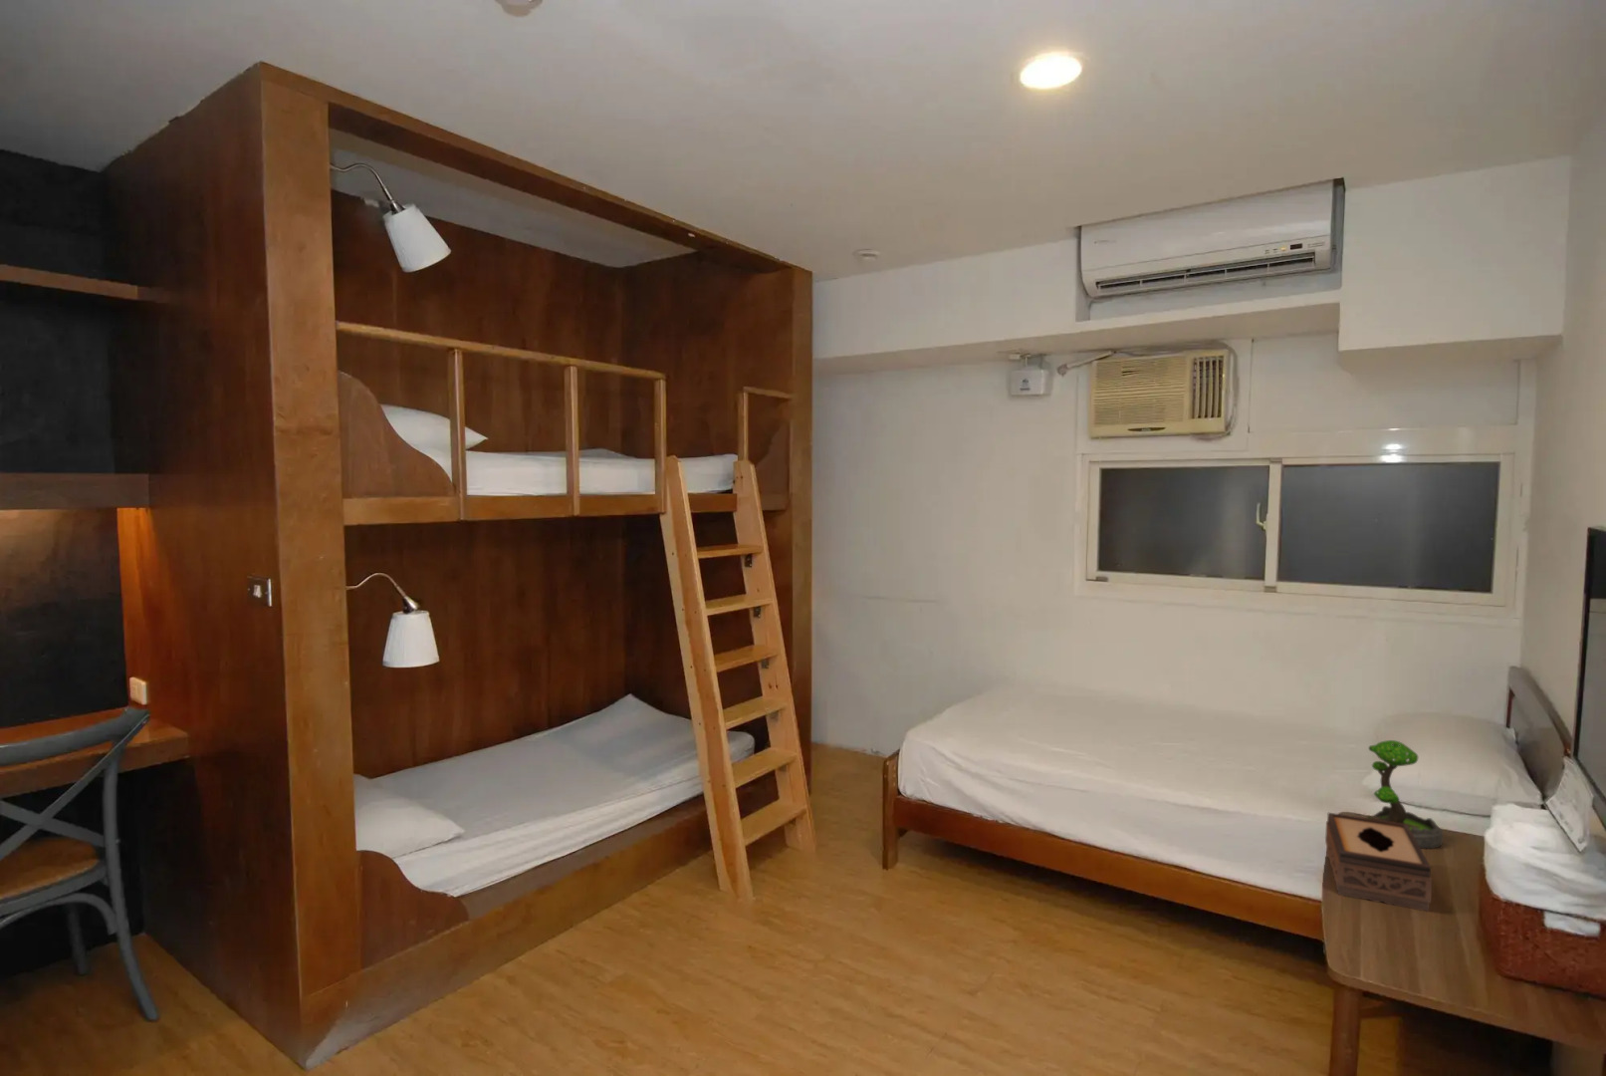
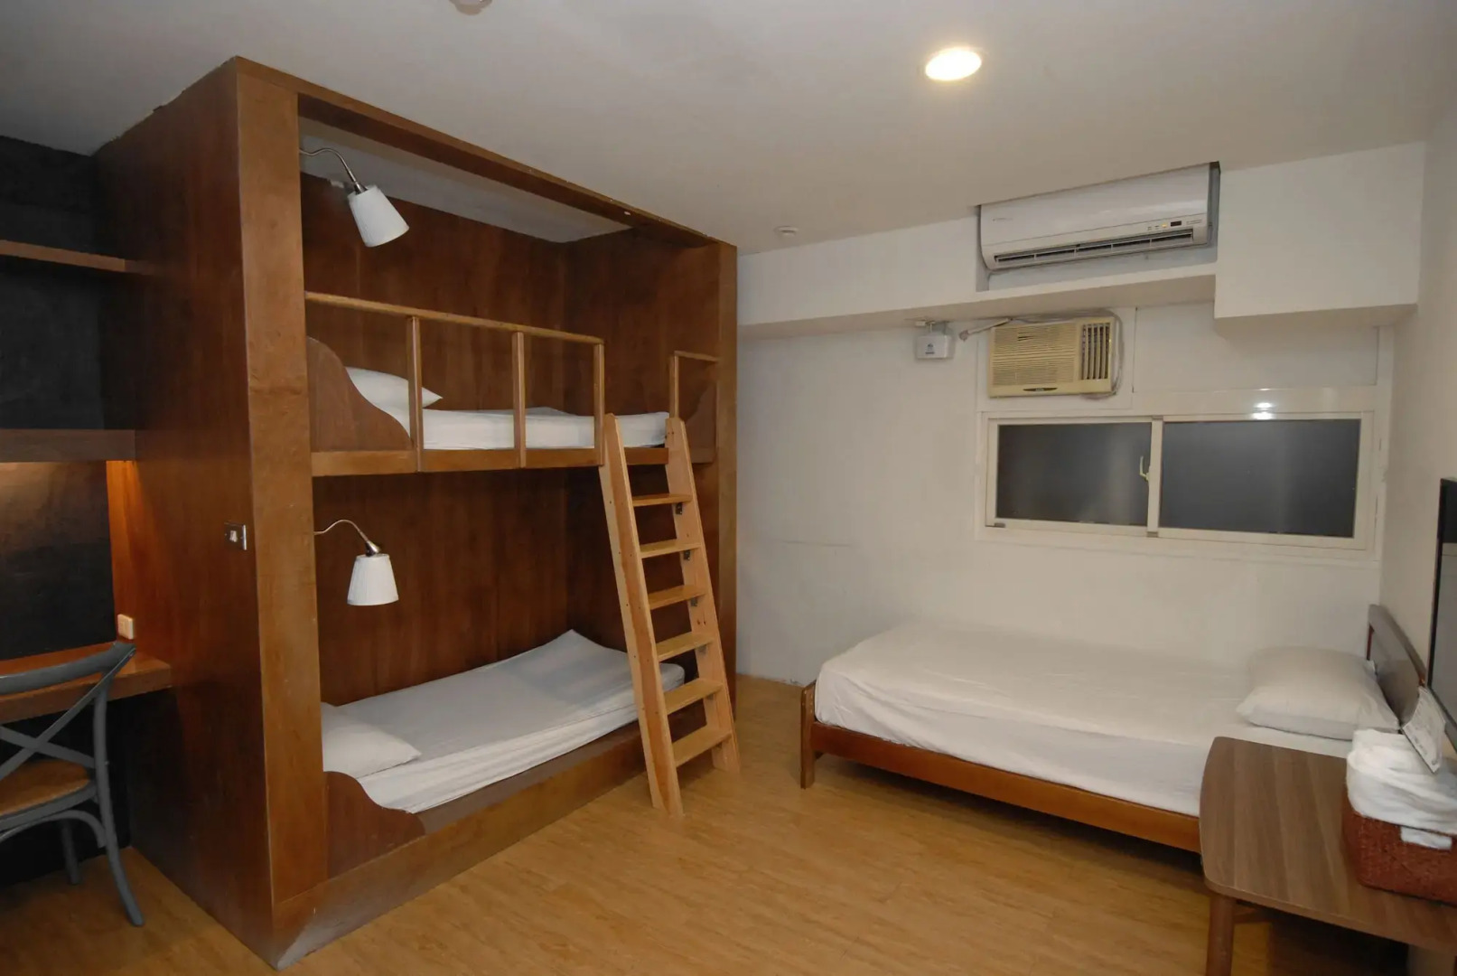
- tissue box [1324,812,1433,913]
- plant [1366,740,1444,850]
